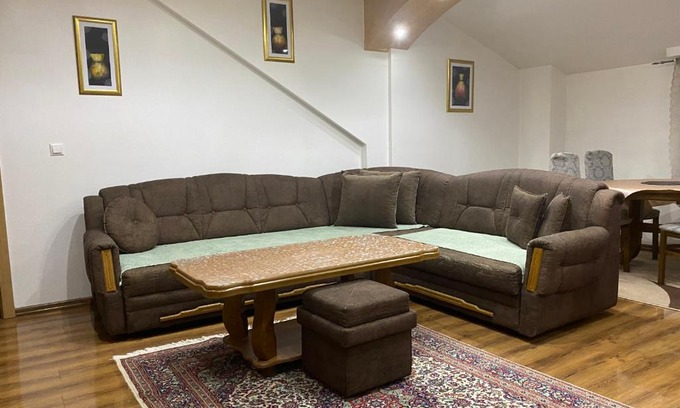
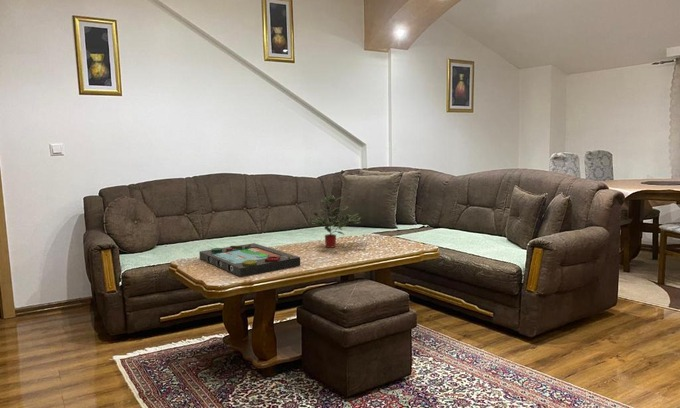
+ potted plant [310,194,362,249]
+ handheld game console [198,242,301,278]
